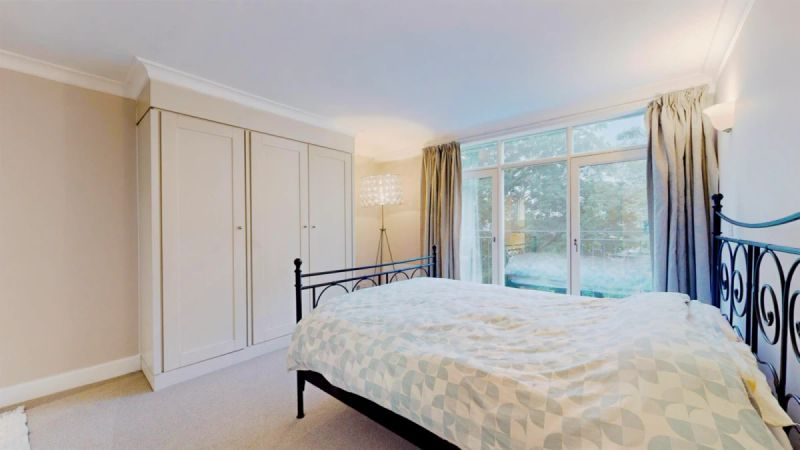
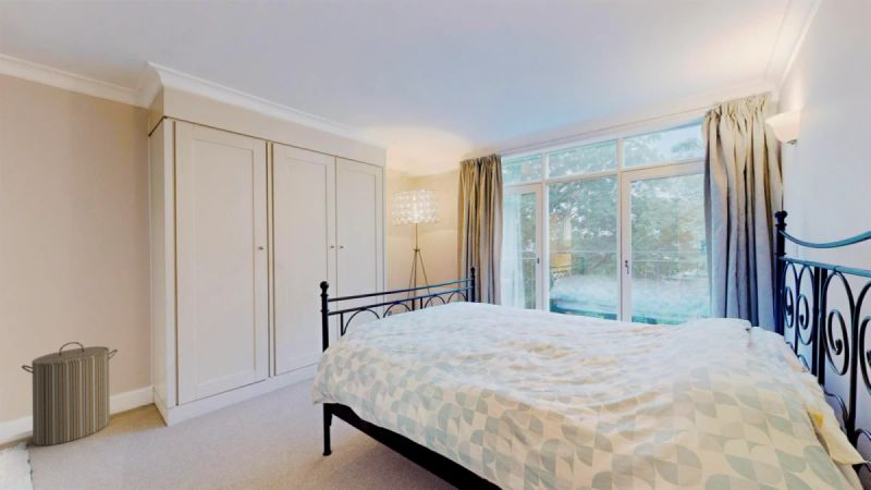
+ laundry hamper [21,341,119,446]
